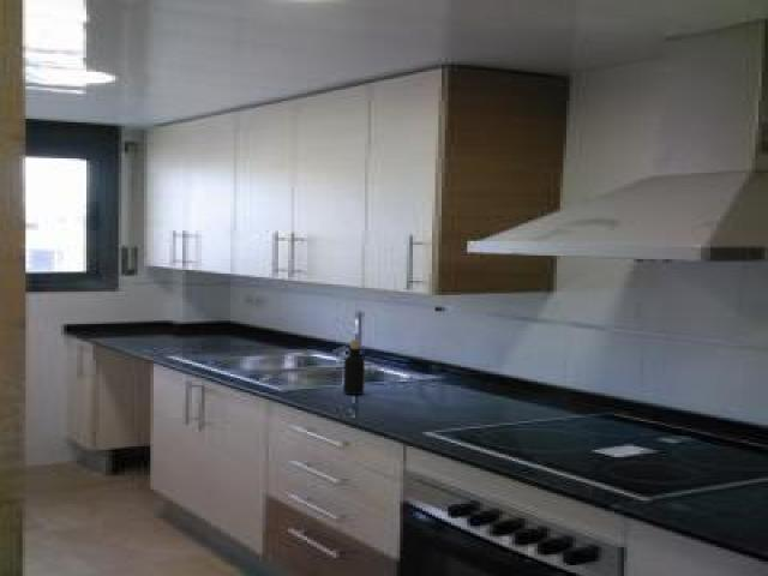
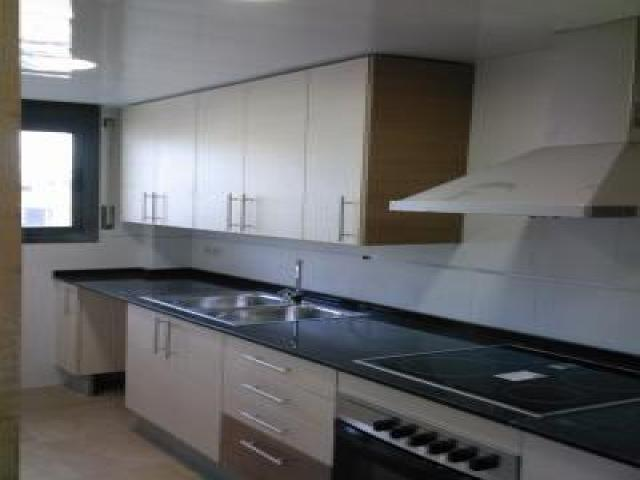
- bottle [342,338,366,396]
